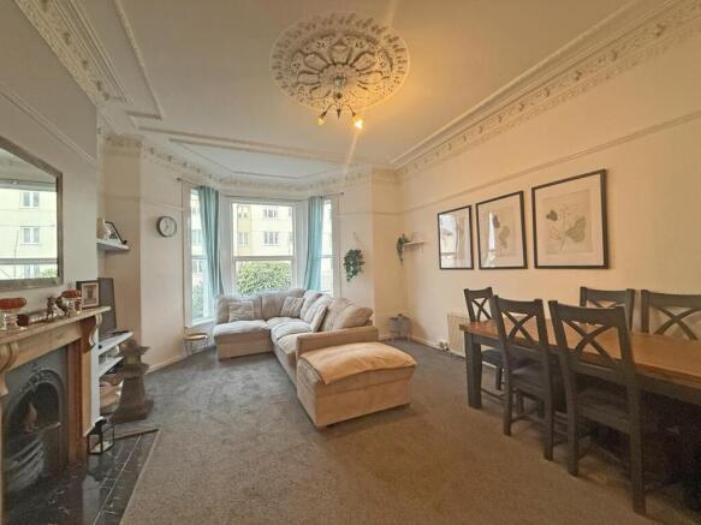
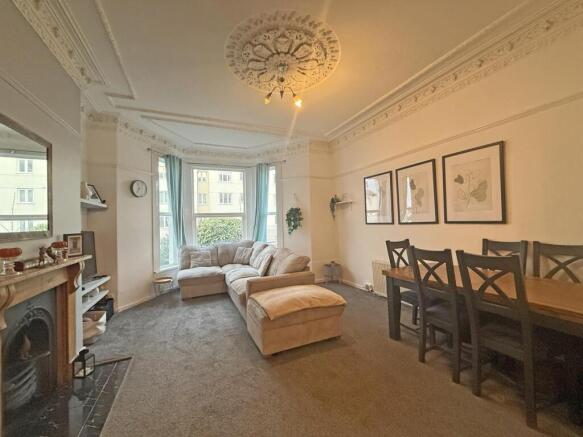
- lantern [108,338,155,426]
